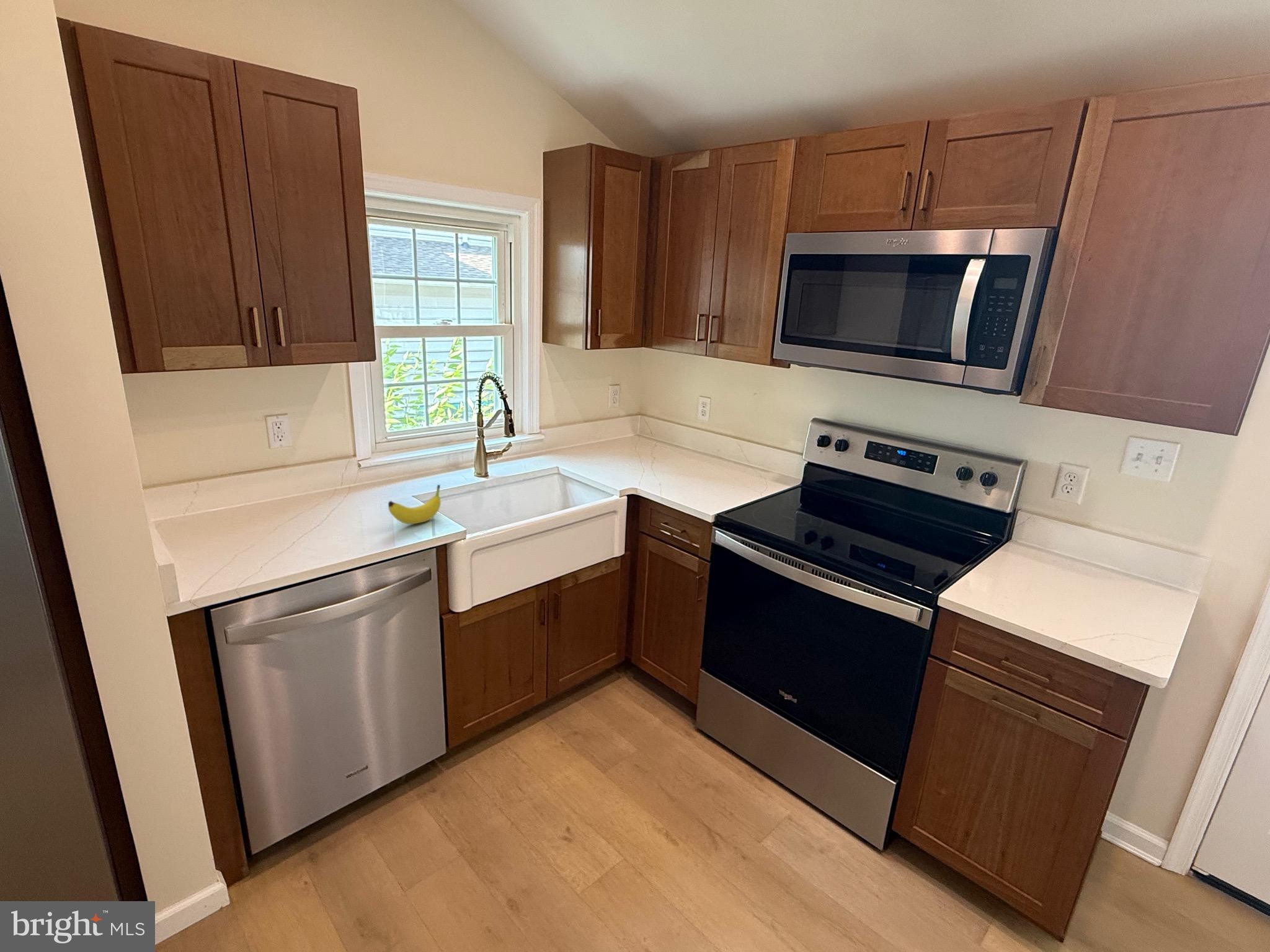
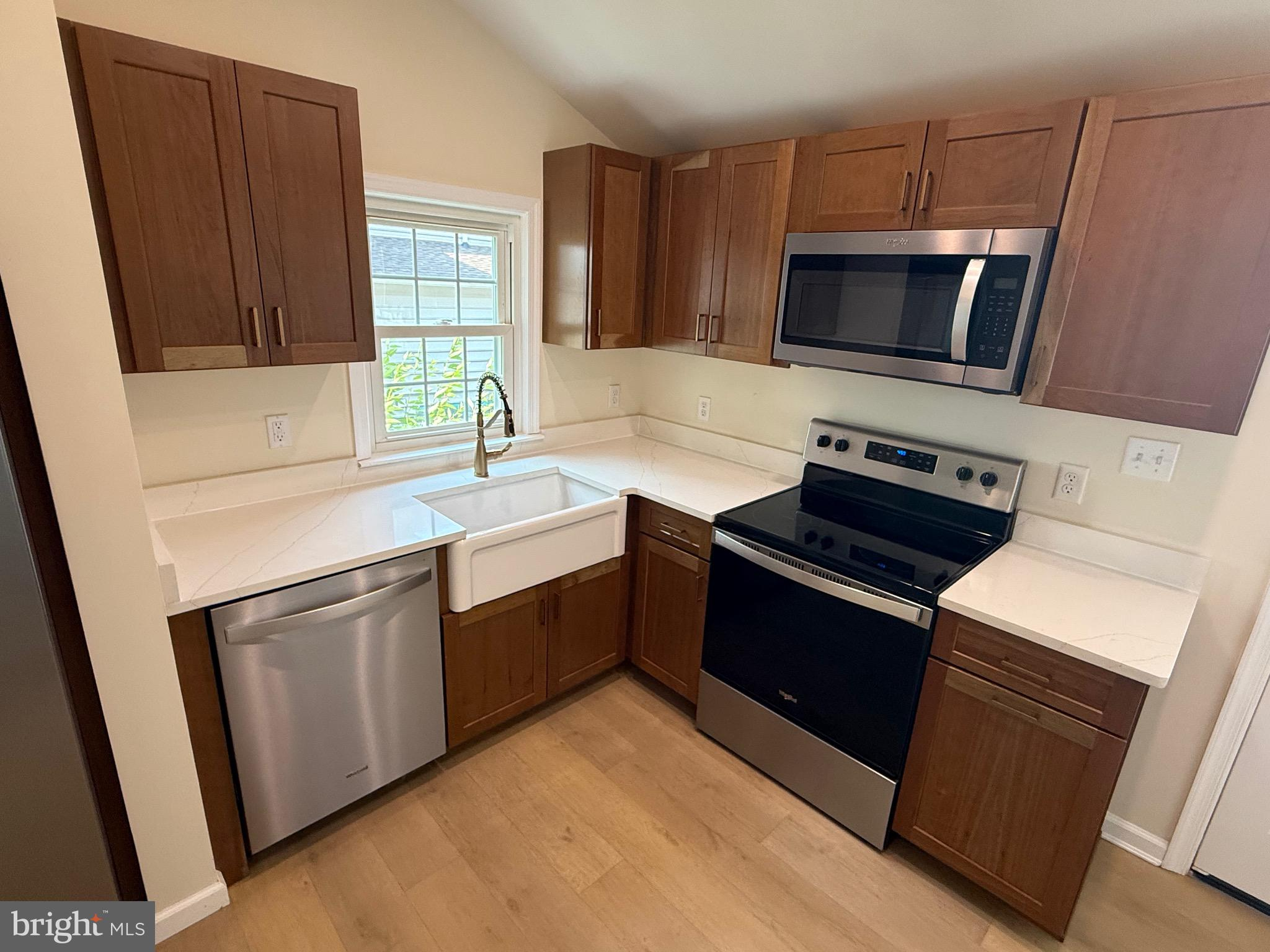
- fruit [388,484,442,525]
